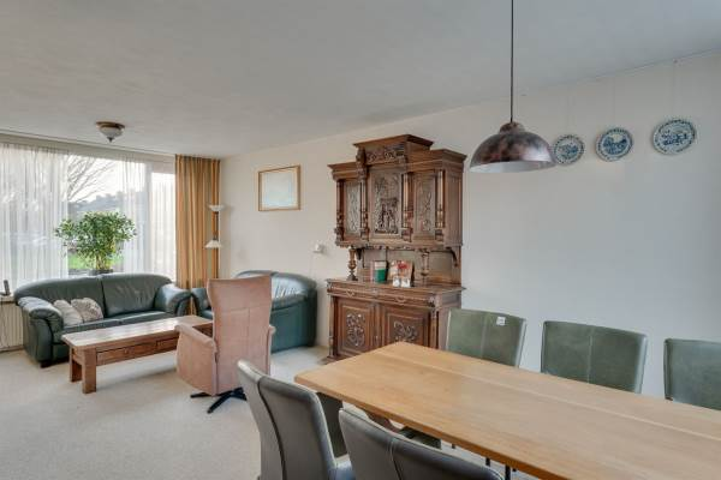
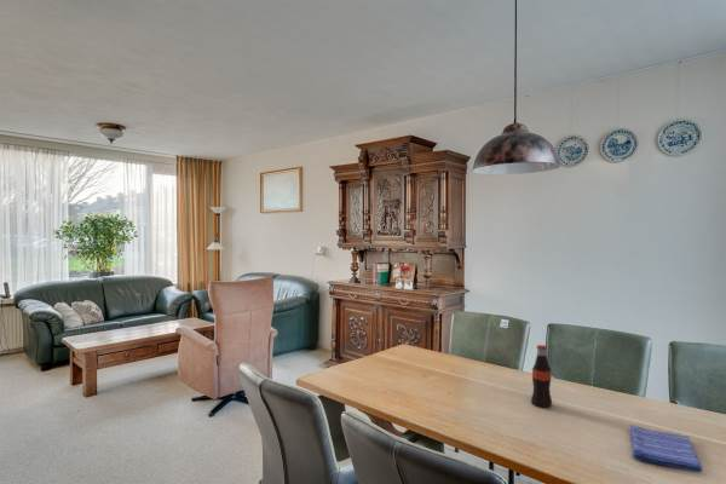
+ dish towel [629,424,703,473]
+ bottle [530,344,553,409]
